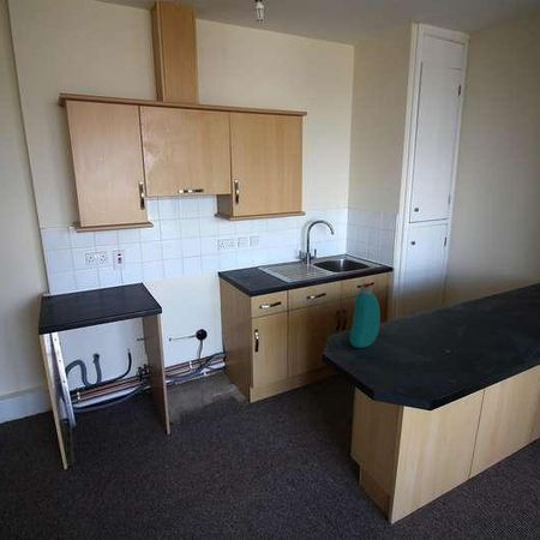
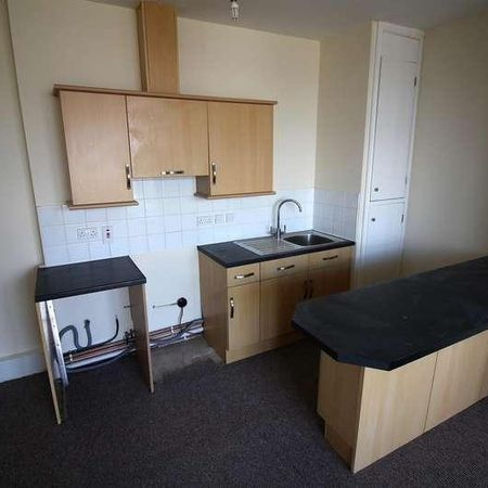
- bottle [349,282,382,349]
